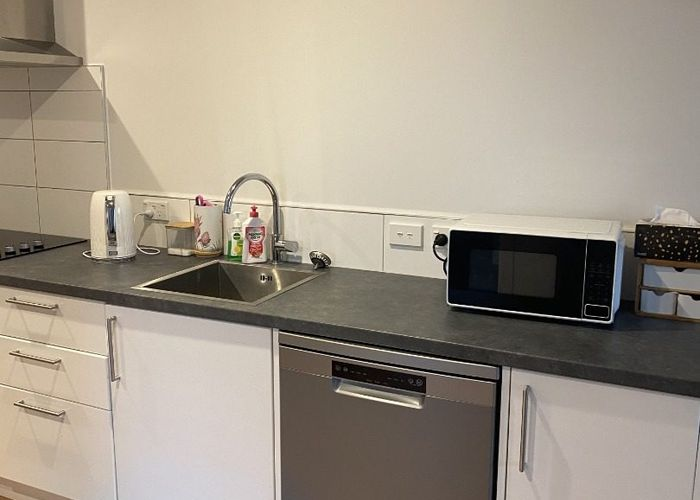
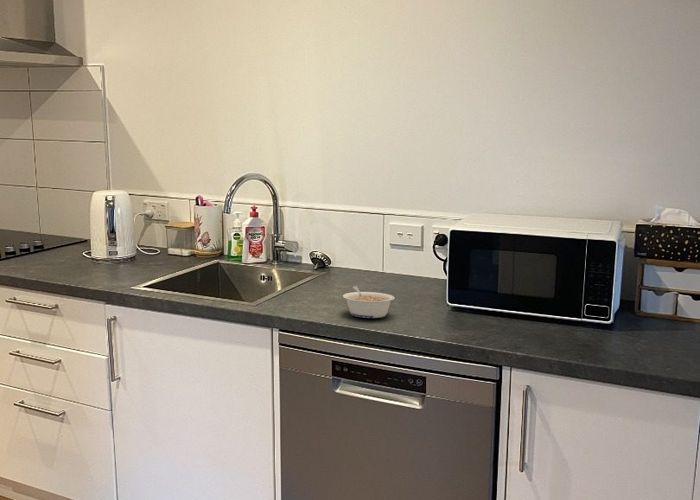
+ legume [342,285,395,319]
